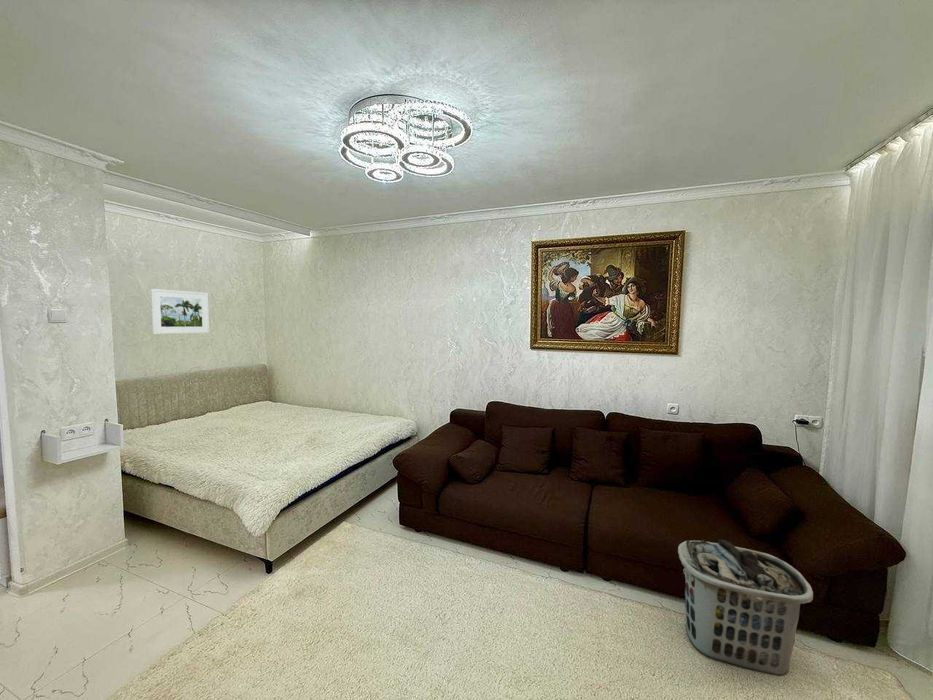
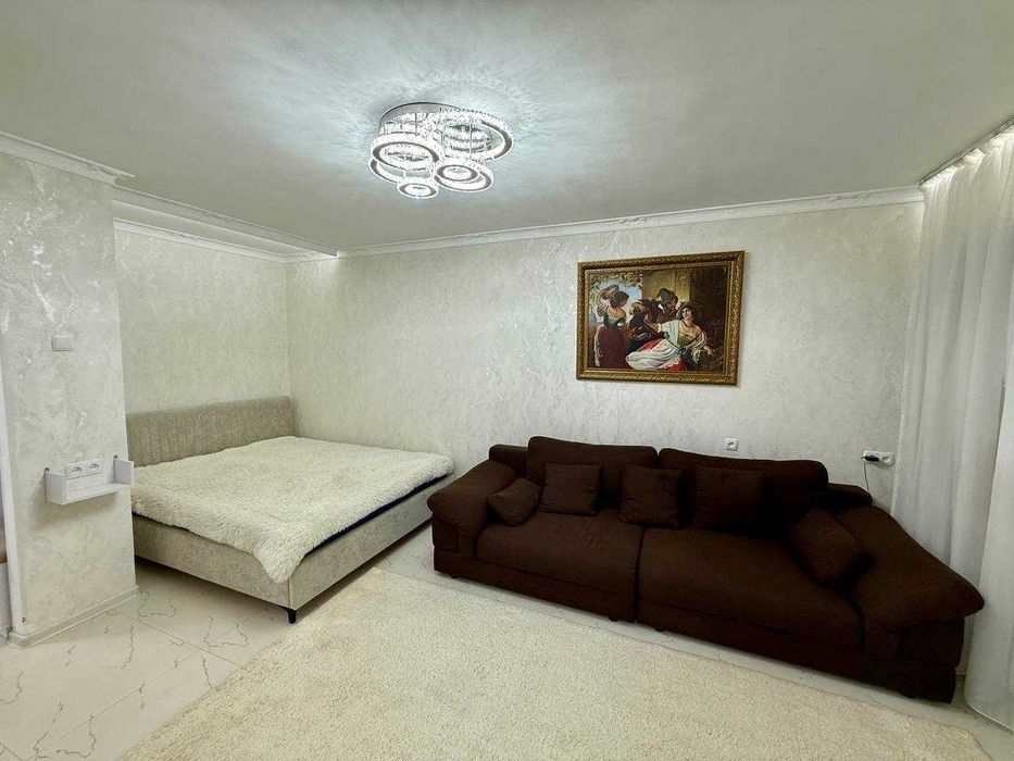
- clothes hamper [677,539,814,677]
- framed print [150,288,210,335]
